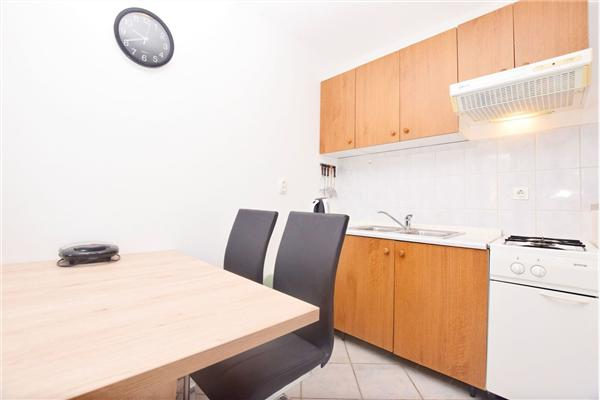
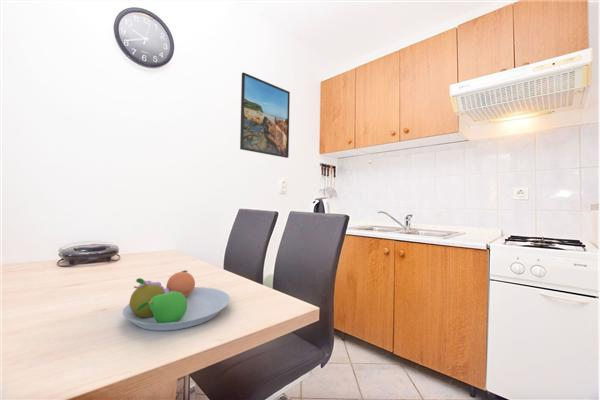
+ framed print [239,72,291,159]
+ fruit bowl [121,269,231,332]
